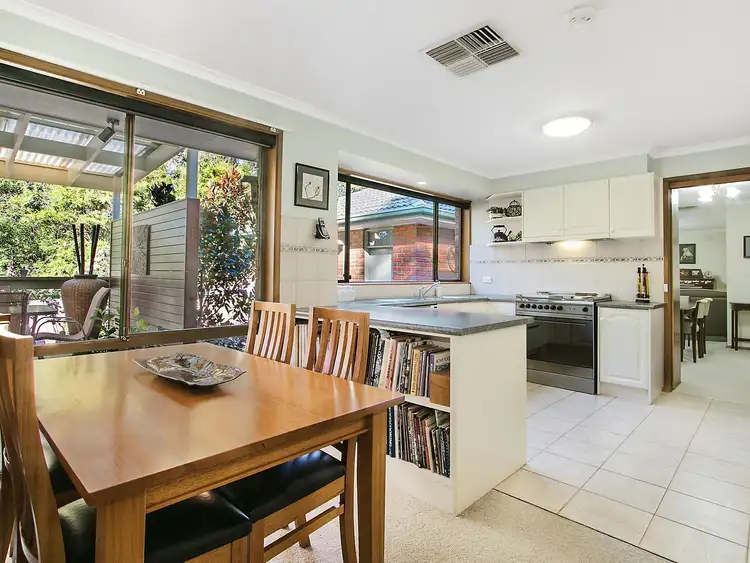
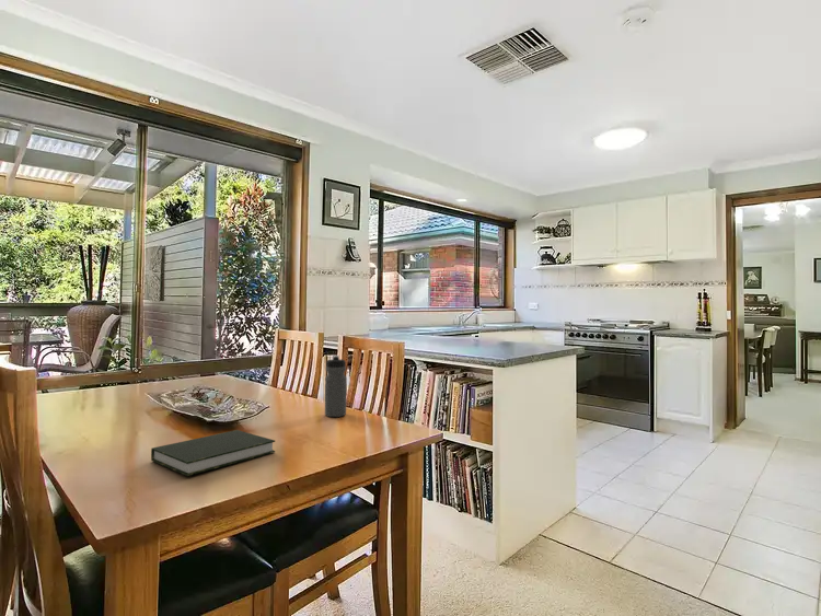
+ book [150,429,276,477]
+ water bottle [324,355,347,418]
